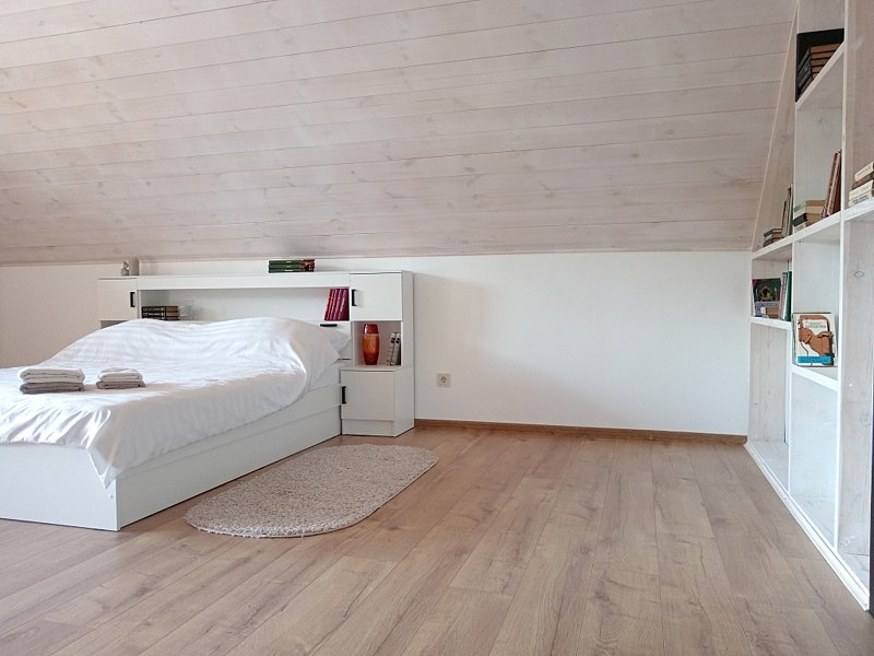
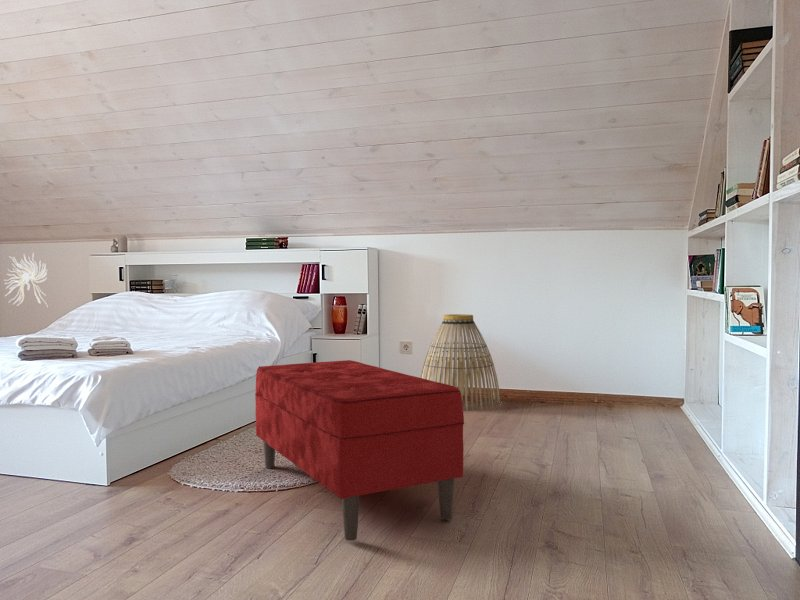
+ bench [254,359,465,542]
+ basket [420,313,501,412]
+ wall sculpture [3,251,49,308]
